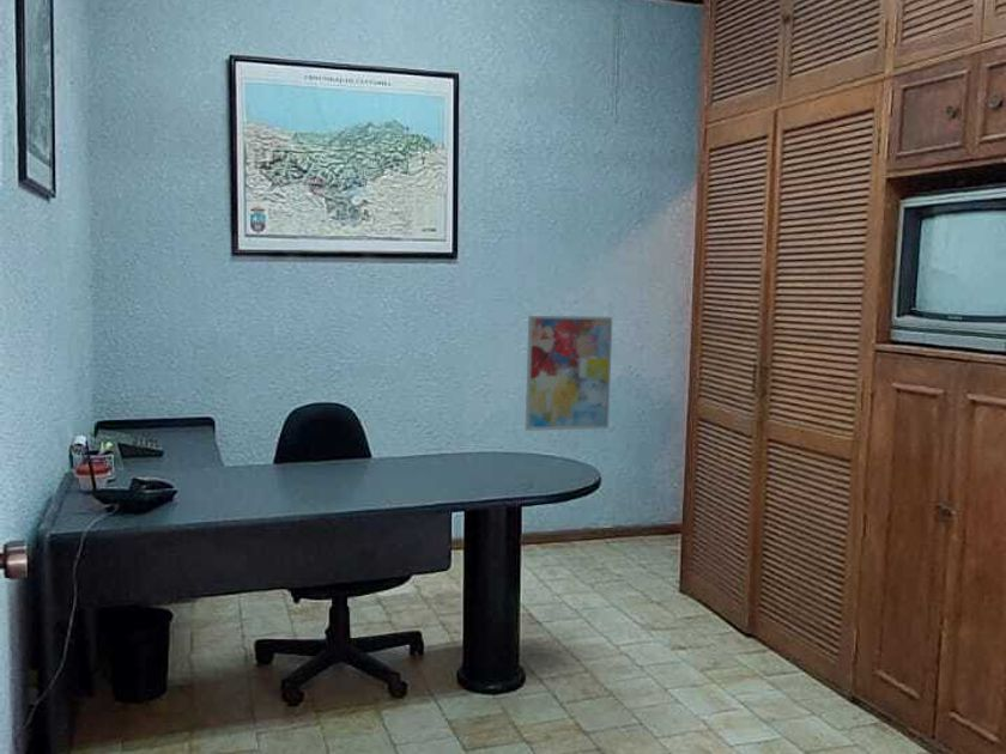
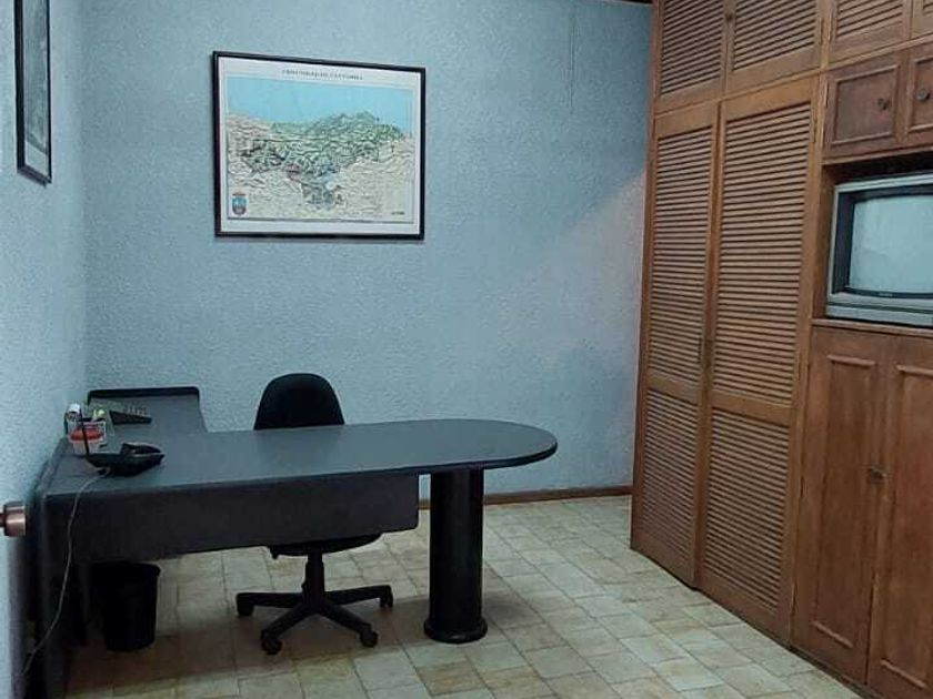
- wall art [525,314,613,432]
